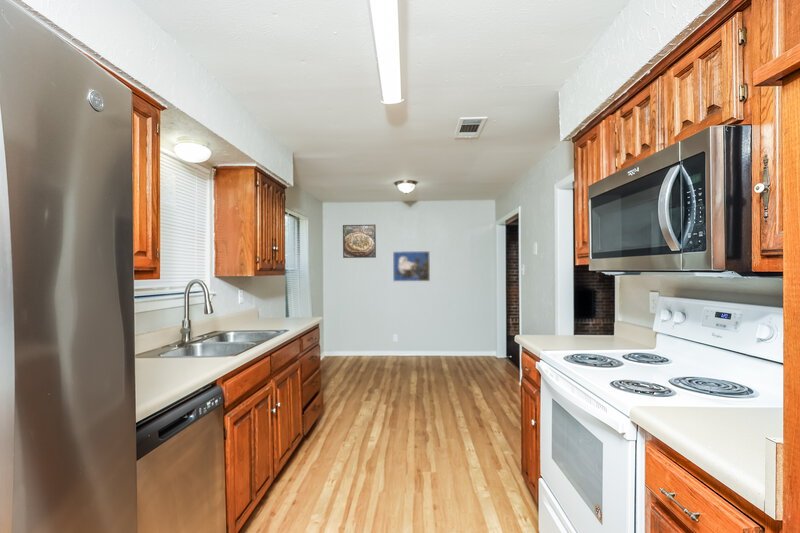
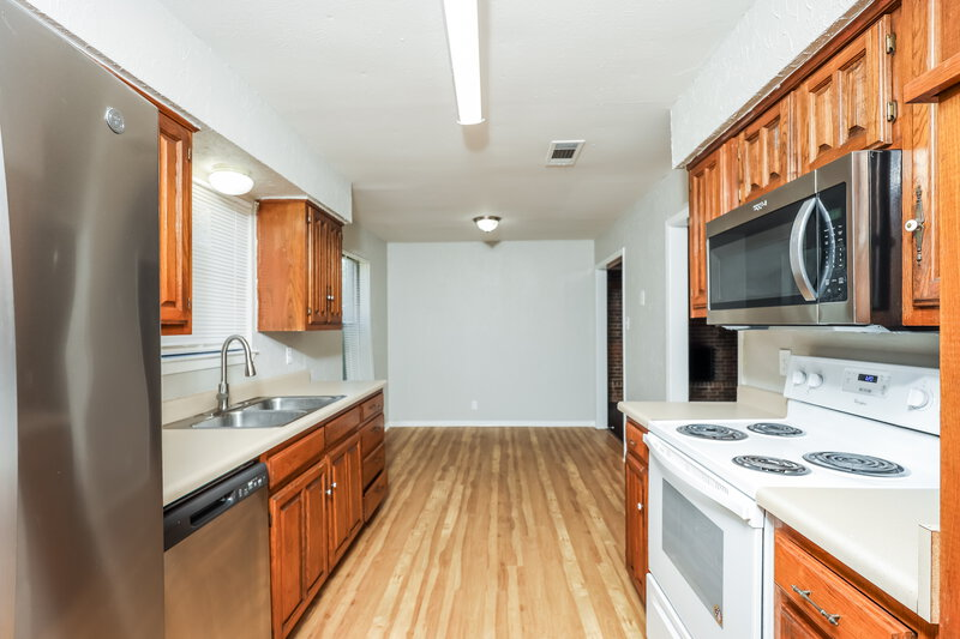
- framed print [342,224,377,259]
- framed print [392,250,431,283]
